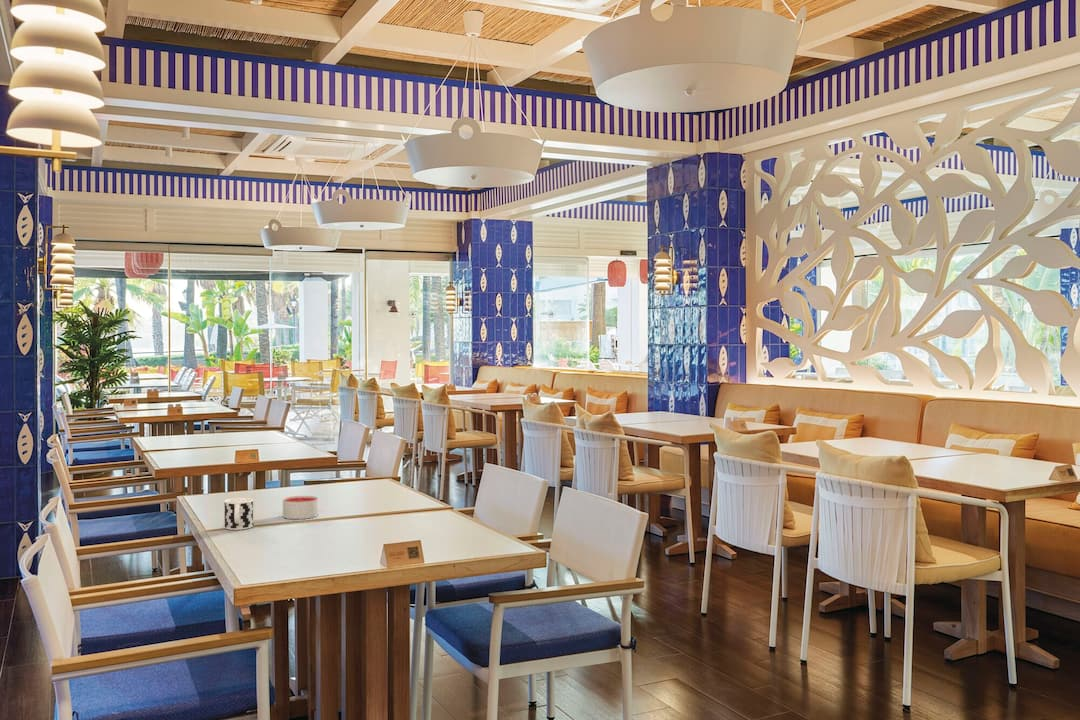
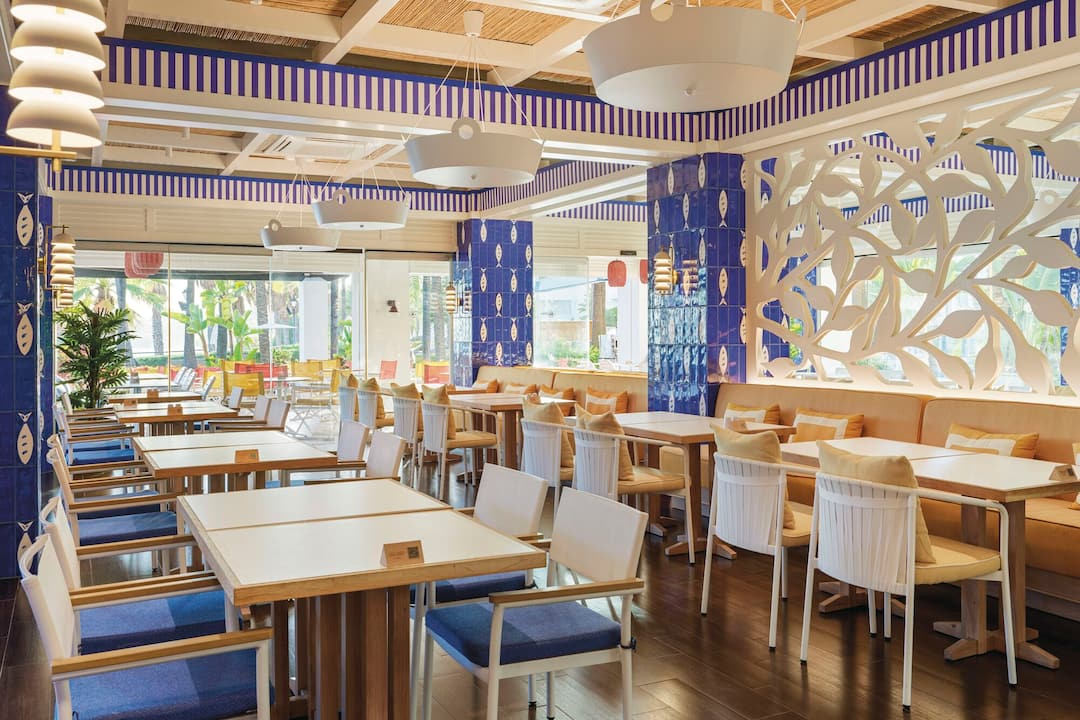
- candle [282,495,319,520]
- cup [223,497,254,531]
